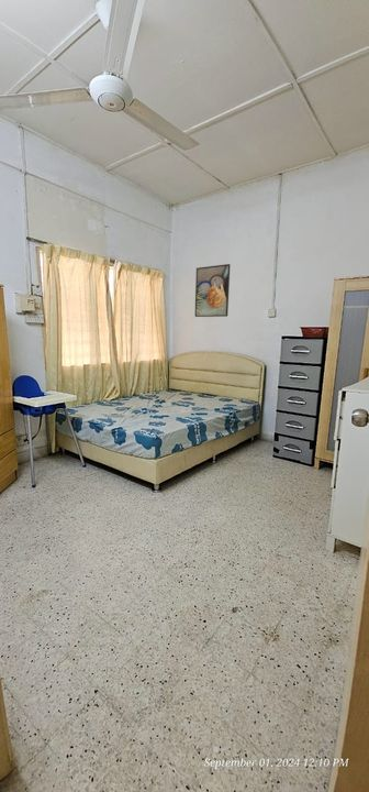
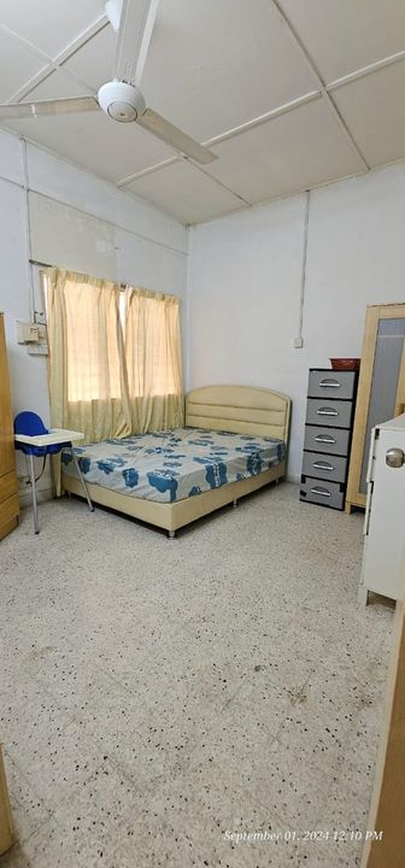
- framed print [194,263,231,318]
